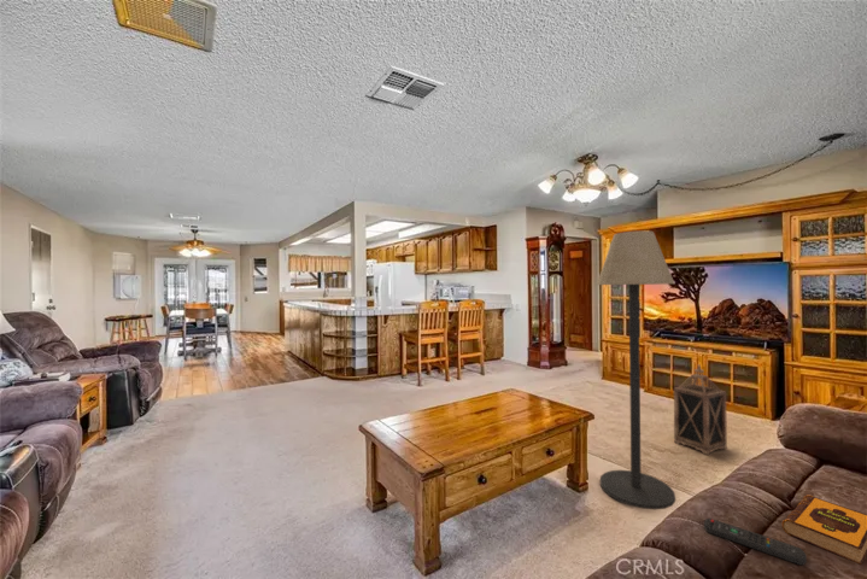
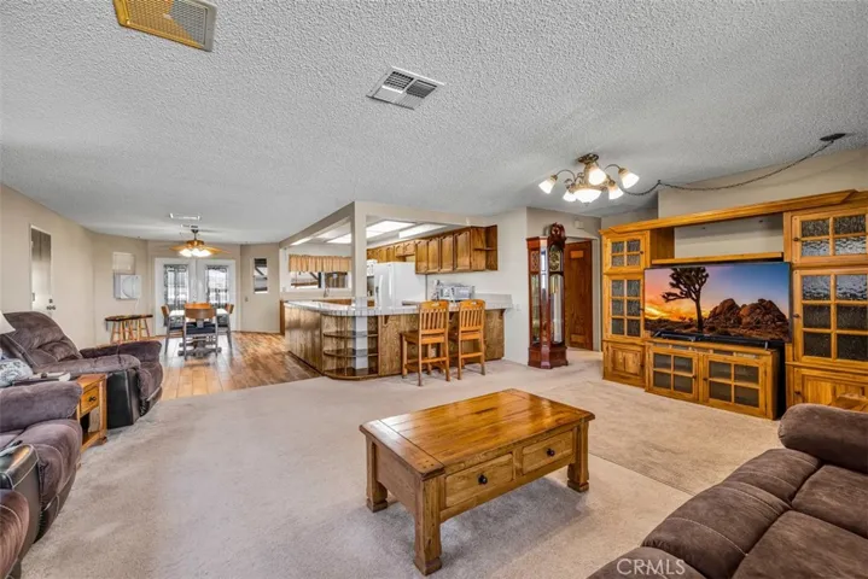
- floor lamp [596,229,676,510]
- lantern [673,363,728,456]
- remote control [703,517,808,566]
- hardback book [780,495,867,566]
